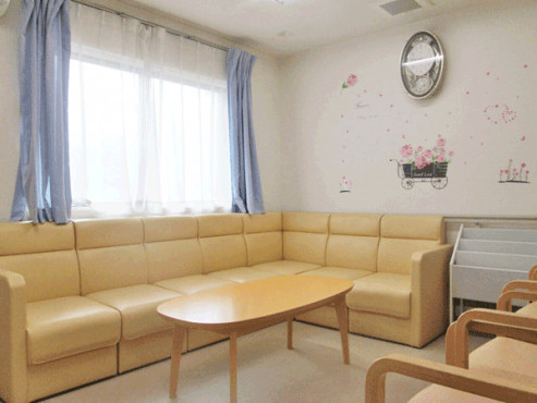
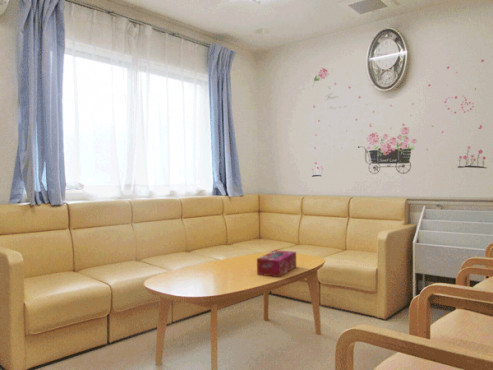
+ tissue box [256,249,297,278]
